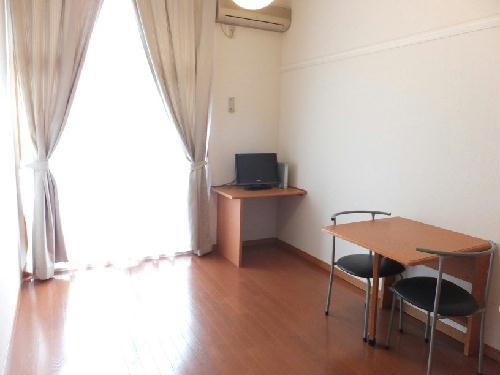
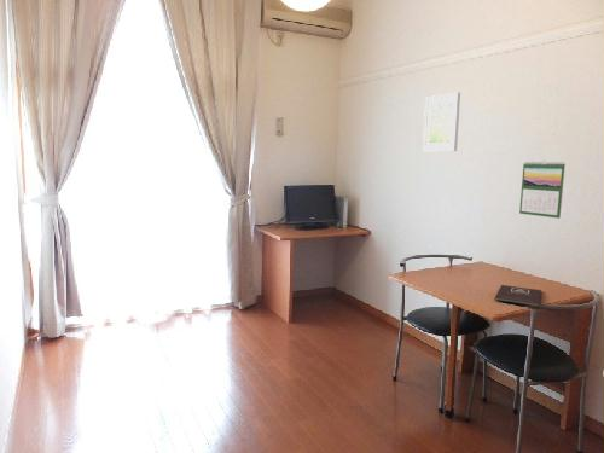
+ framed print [422,91,461,152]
+ book [494,284,542,307]
+ calendar [518,161,567,220]
